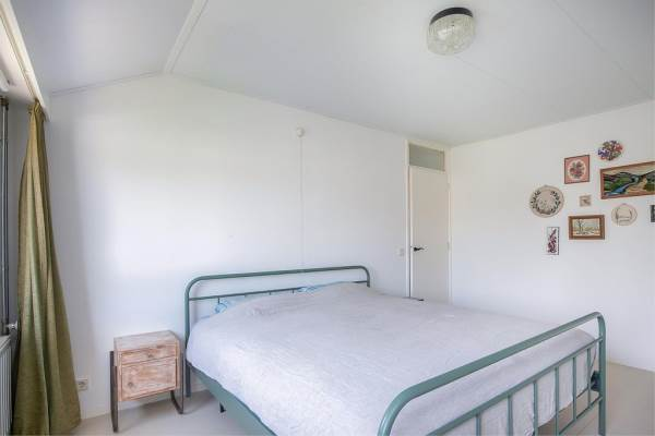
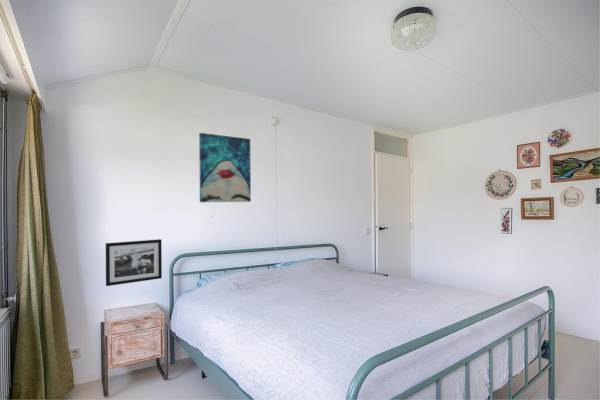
+ picture frame [105,238,163,287]
+ wall art [198,132,252,203]
